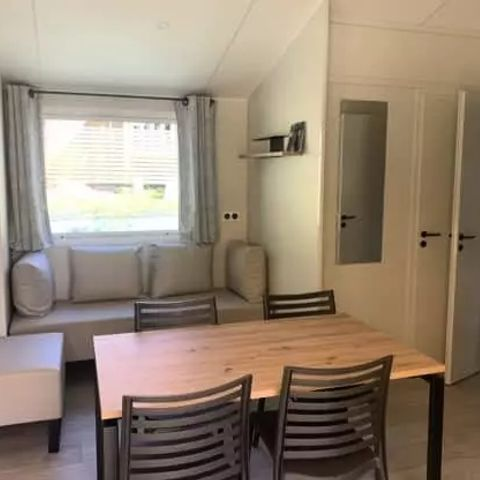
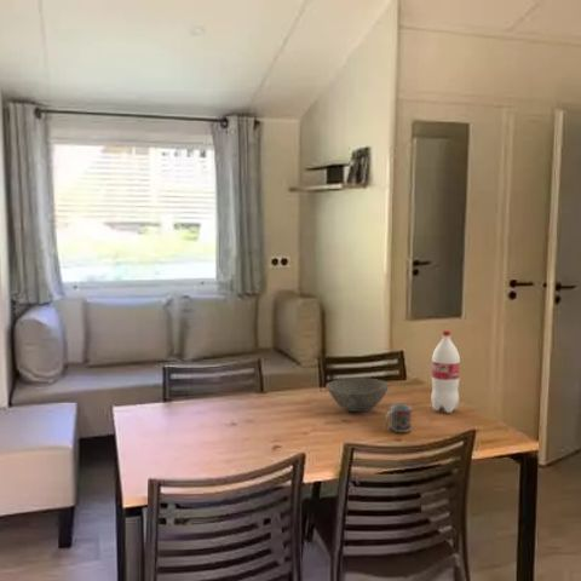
+ bowl [324,376,390,413]
+ bottle [430,329,461,414]
+ cup [385,403,413,433]
